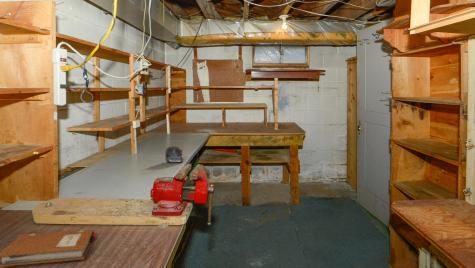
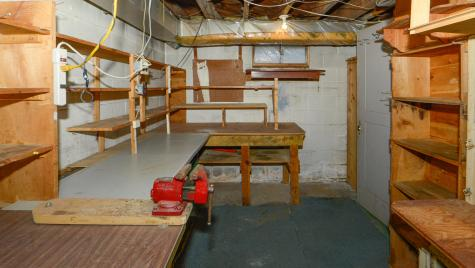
- tape measure [164,145,185,163]
- notebook [0,229,98,268]
